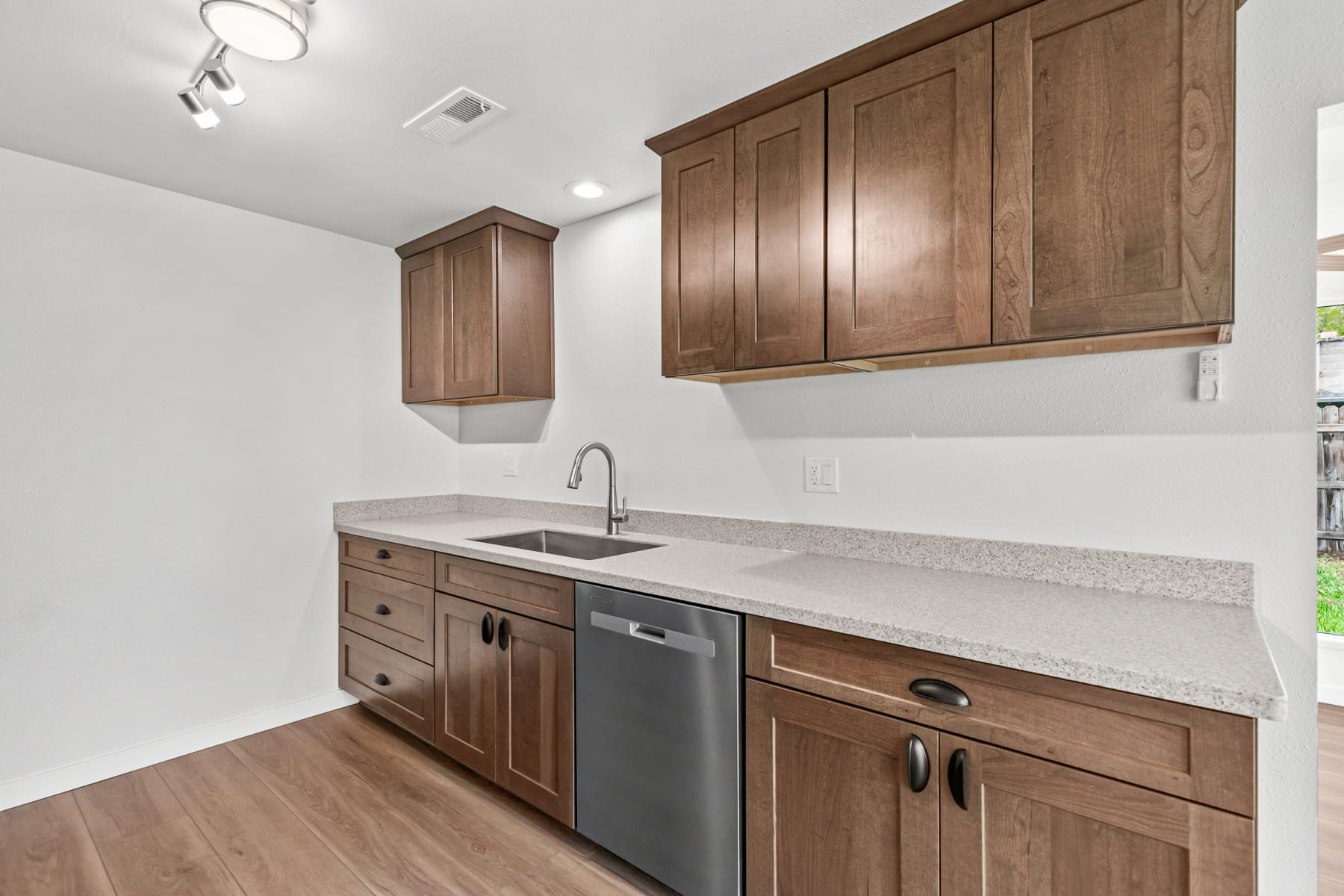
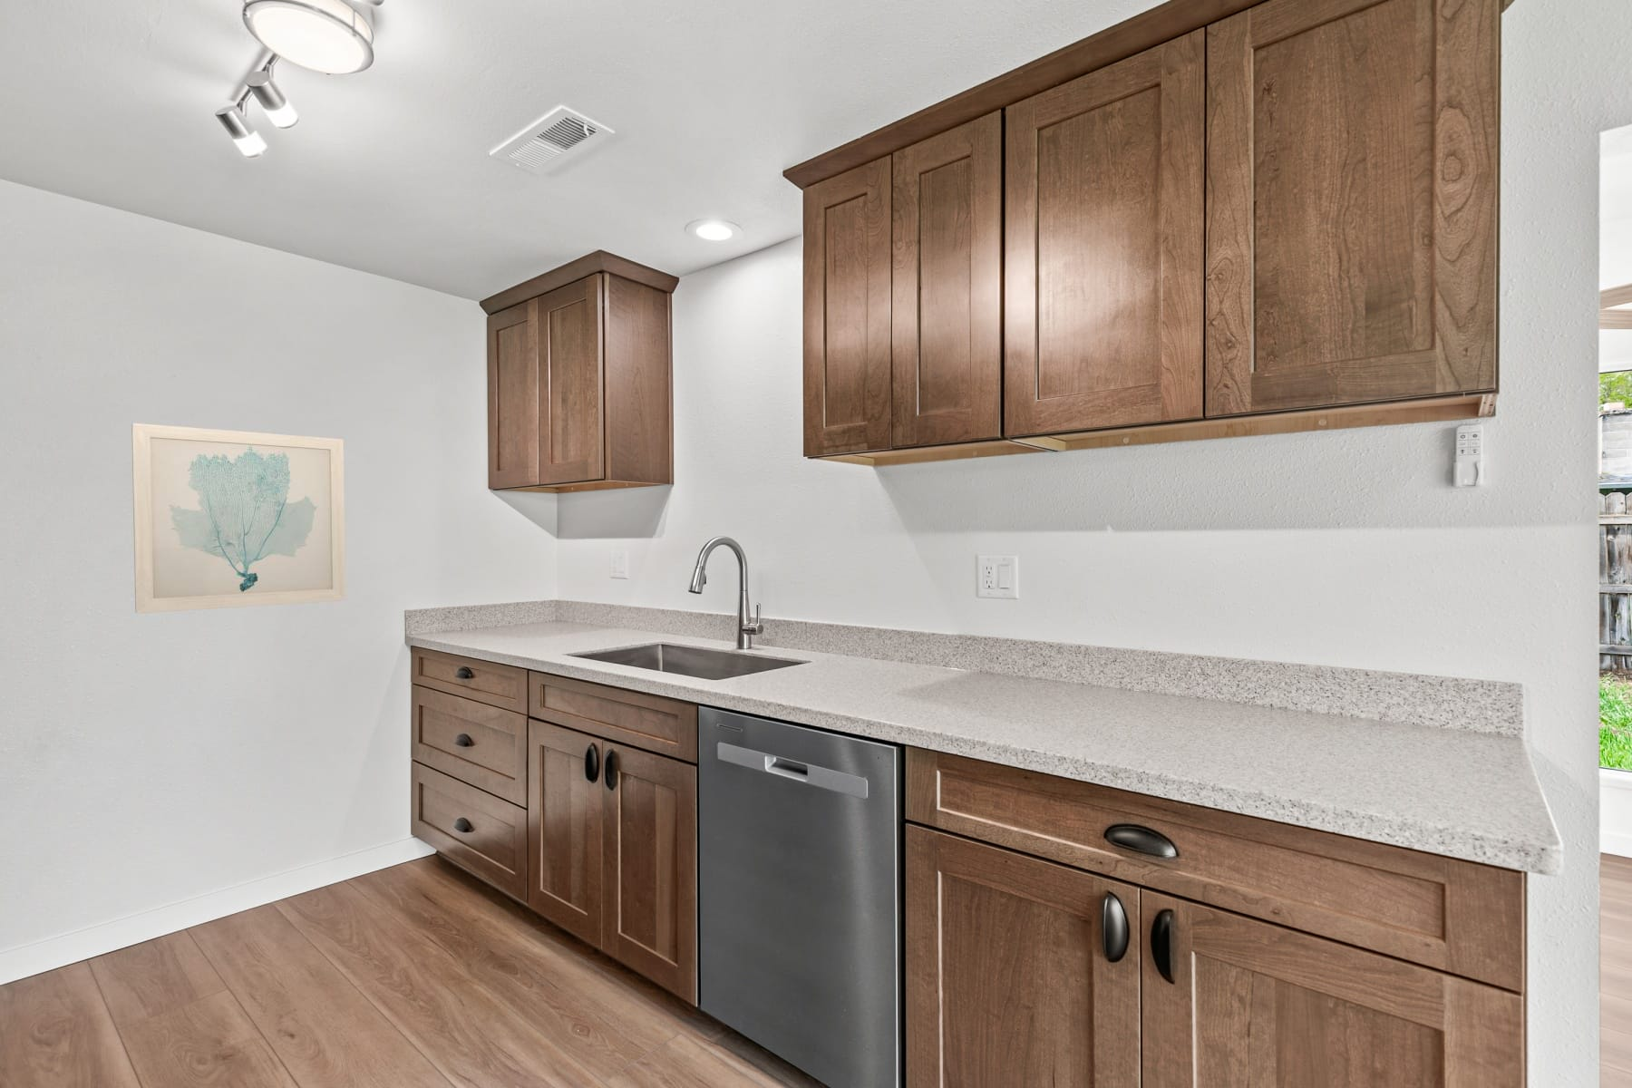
+ wall art [131,423,346,613]
